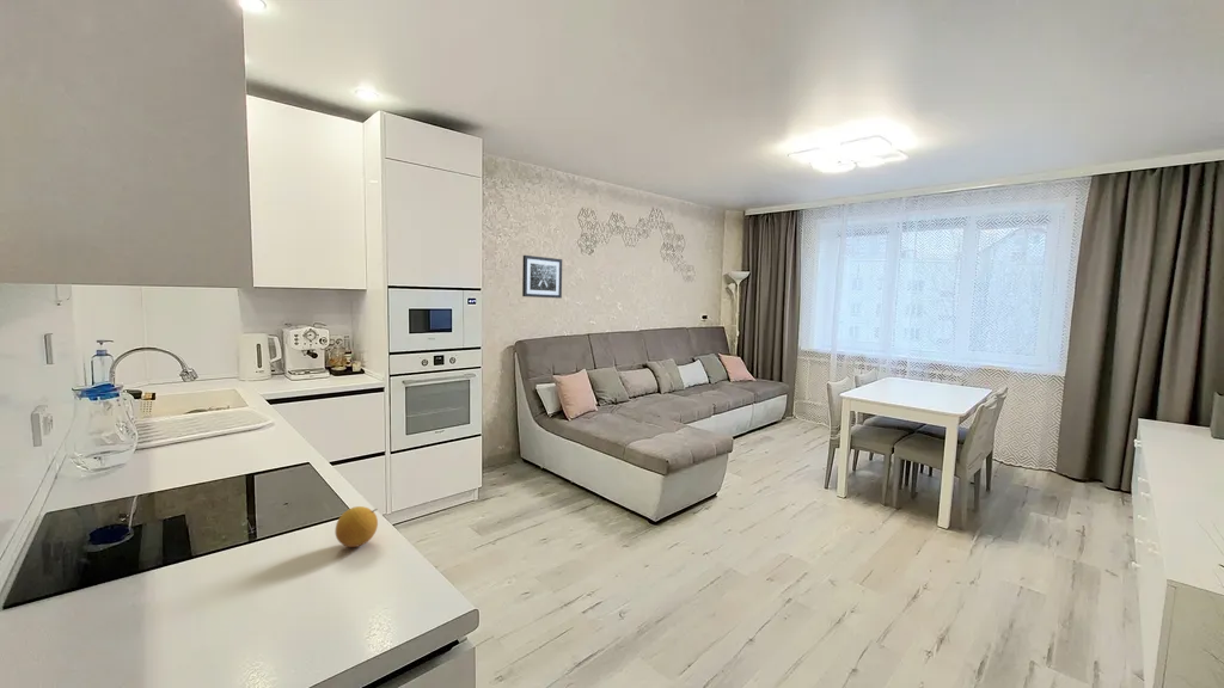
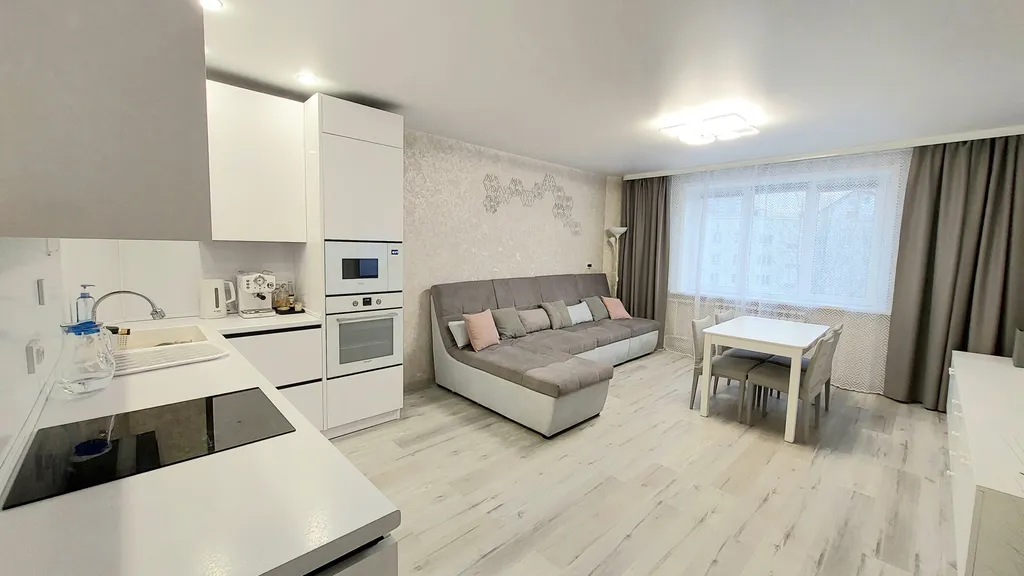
- fruit [335,505,379,548]
- wall art [521,254,563,300]
